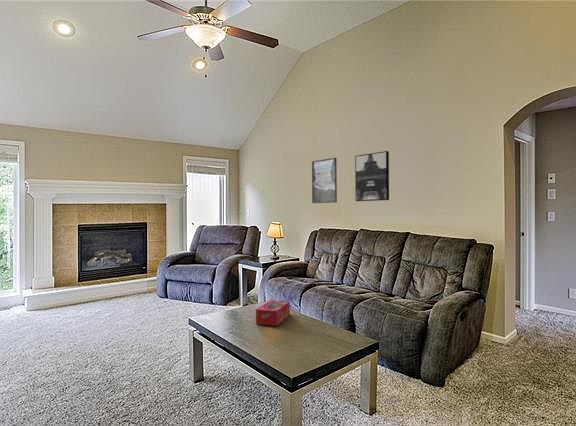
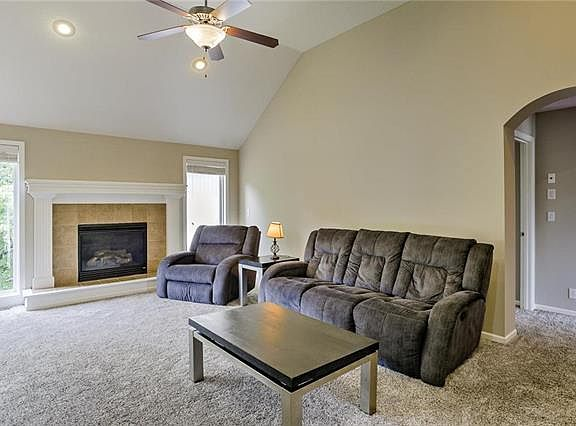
- tissue box [255,299,291,327]
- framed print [311,157,338,204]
- wall art [354,150,390,202]
